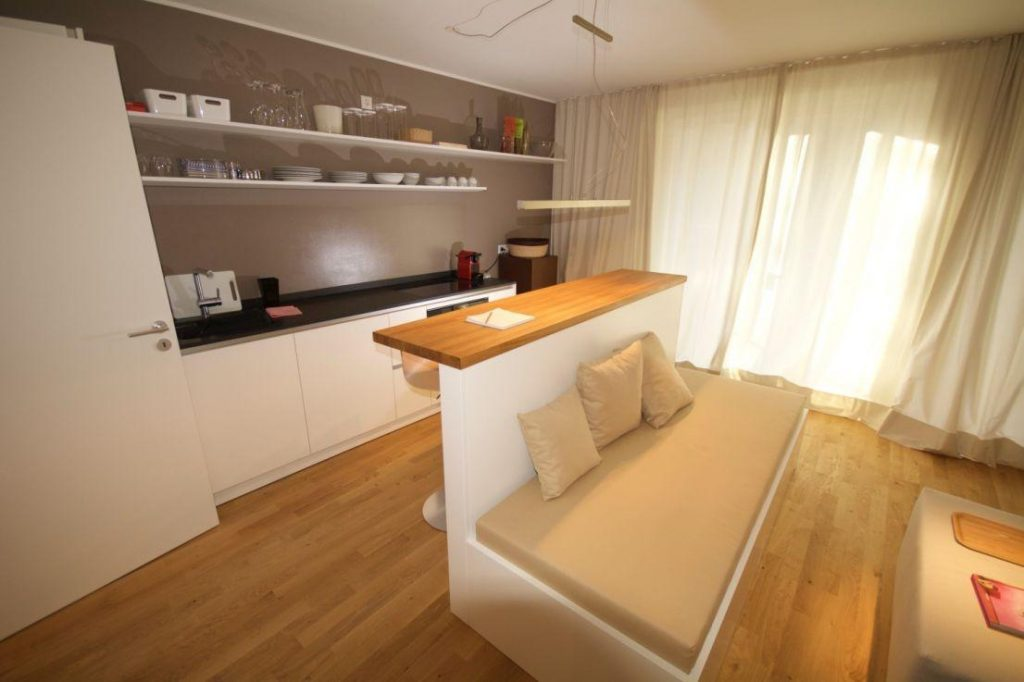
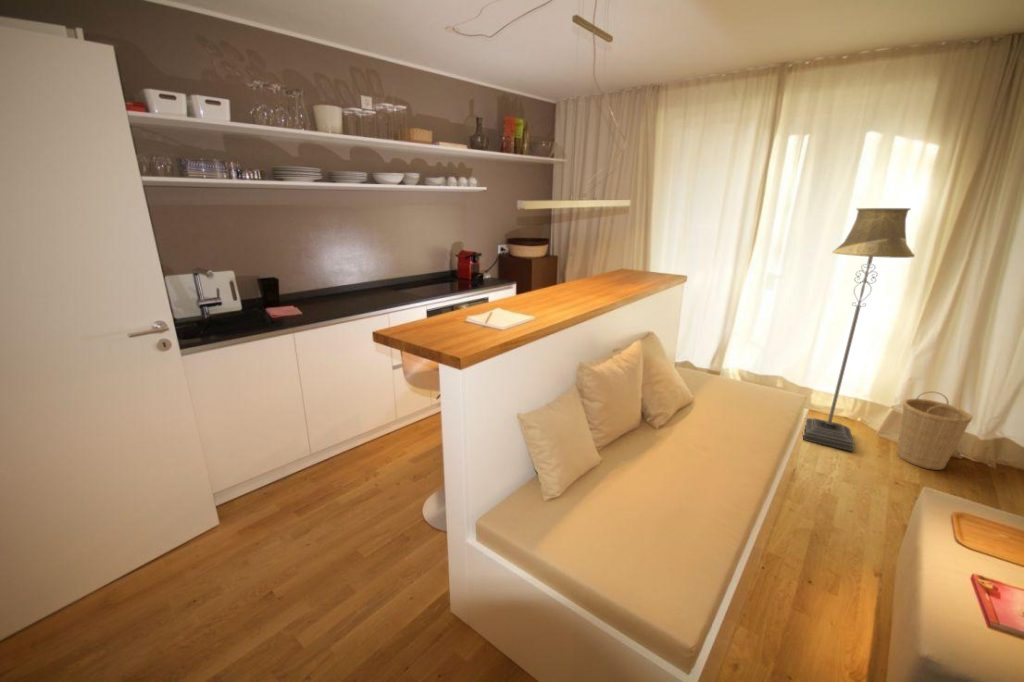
+ basket [896,390,973,471]
+ floor lamp [802,207,916,452]
